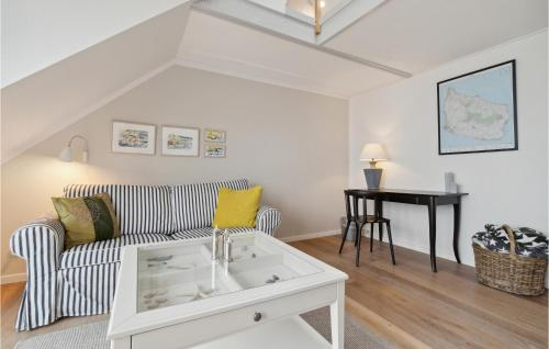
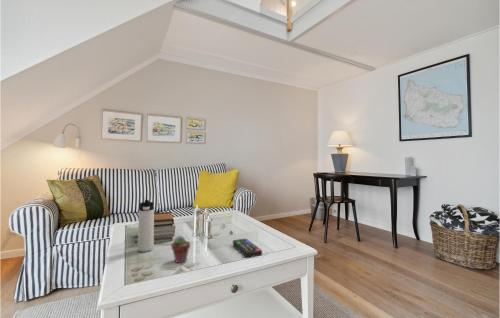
+ remote control [232,238,263,258]
+ thermos bottle [137,199,155,253]
+ potted succulent [170,235,191,264]
+ book stack [154,211,177,244]
